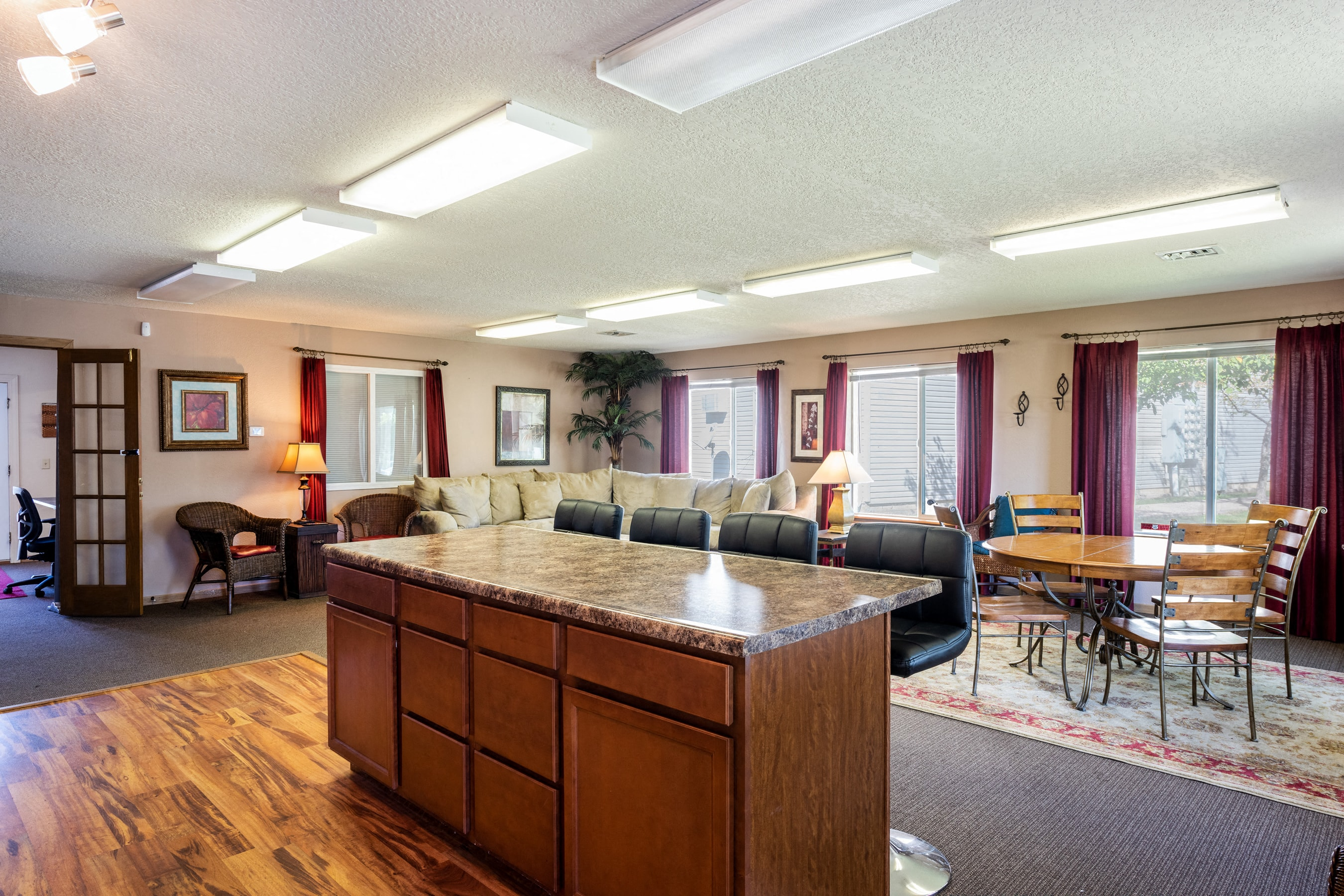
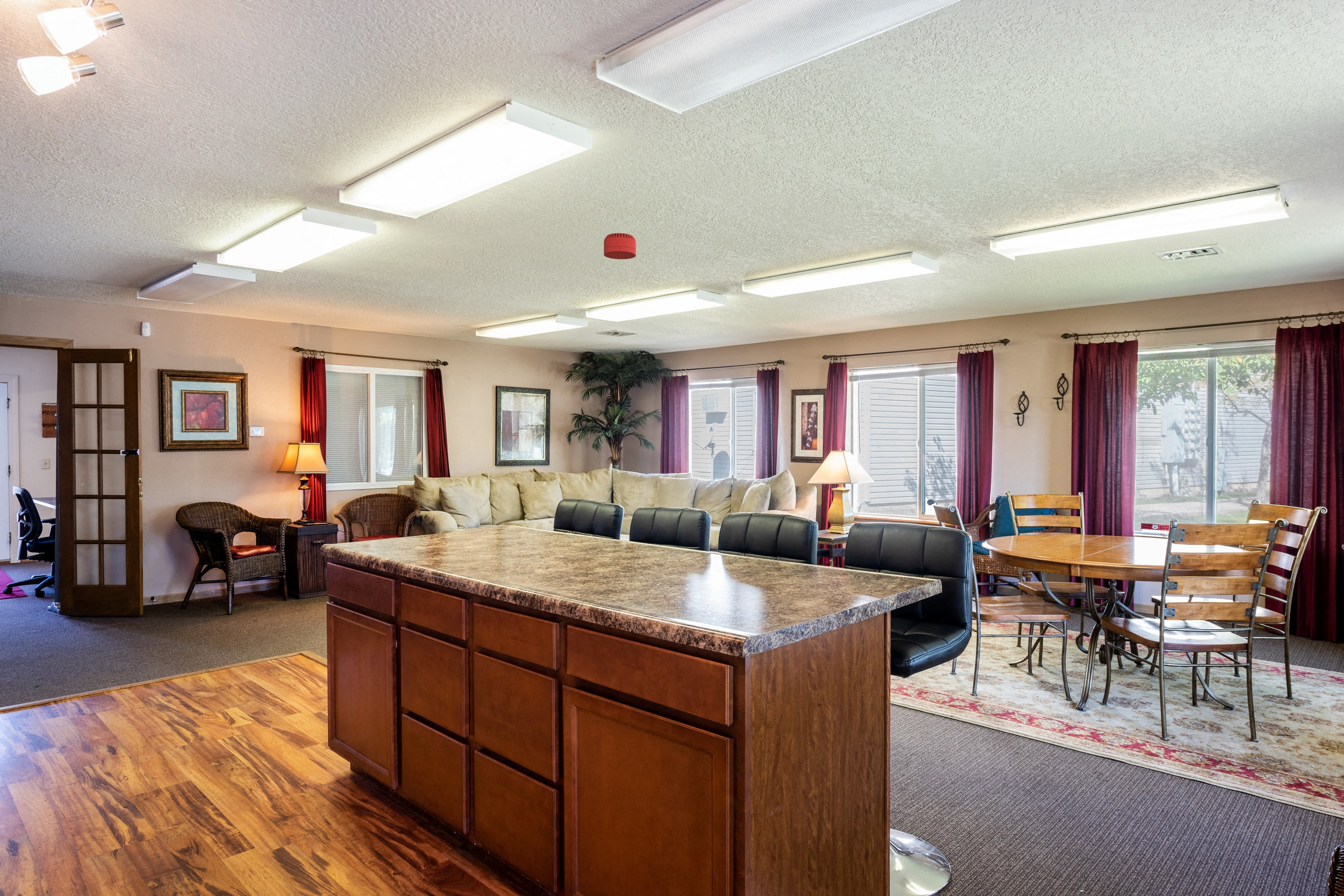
+ smoke detector [603,232,637,260]
